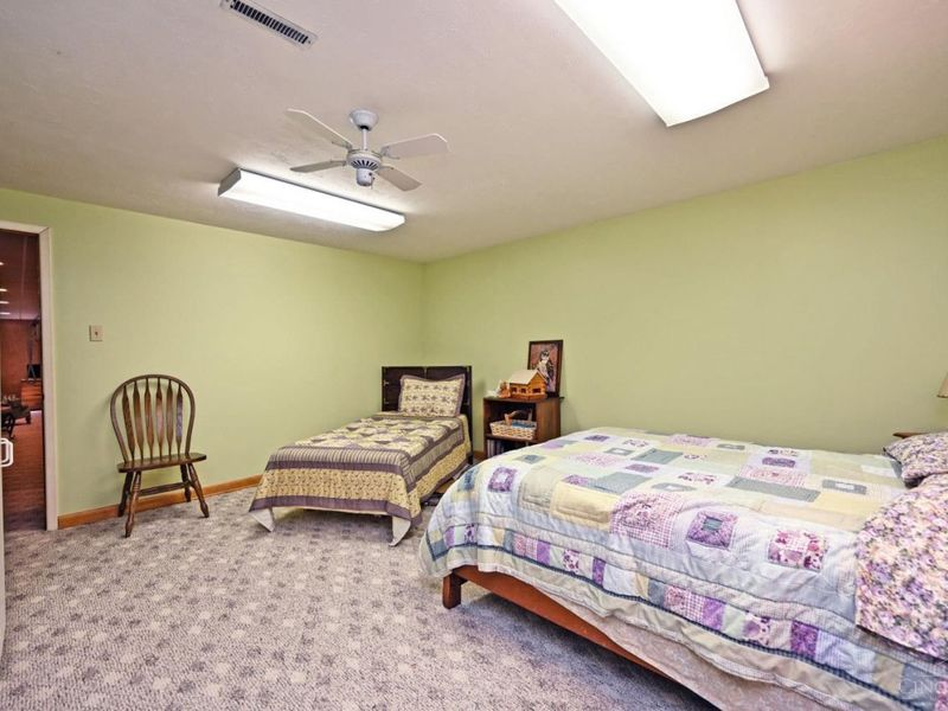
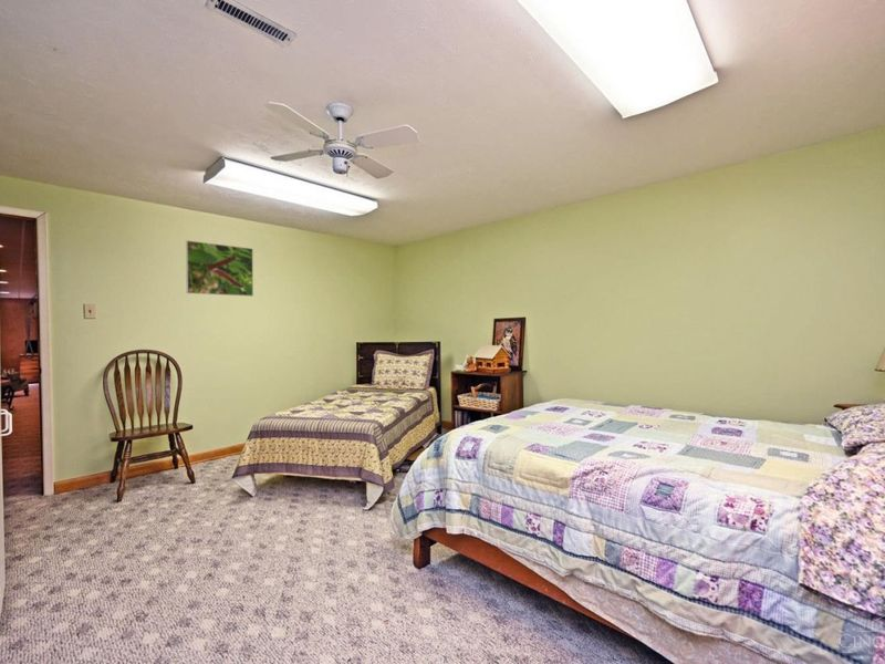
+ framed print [185,239,254,298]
